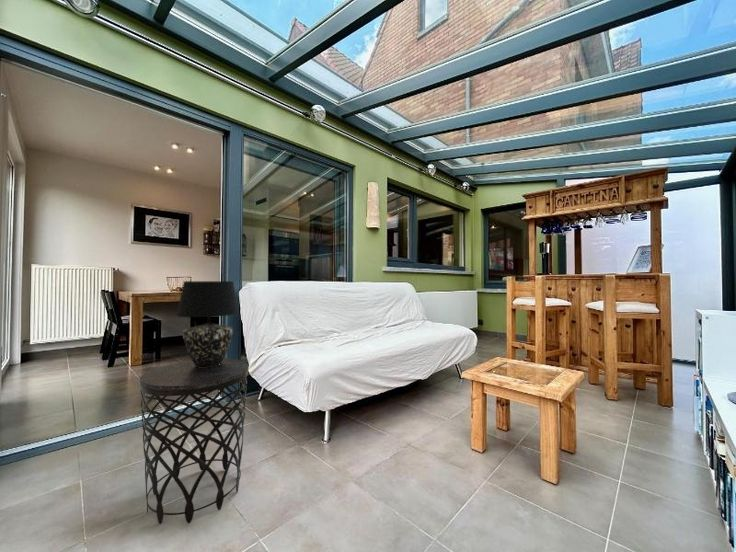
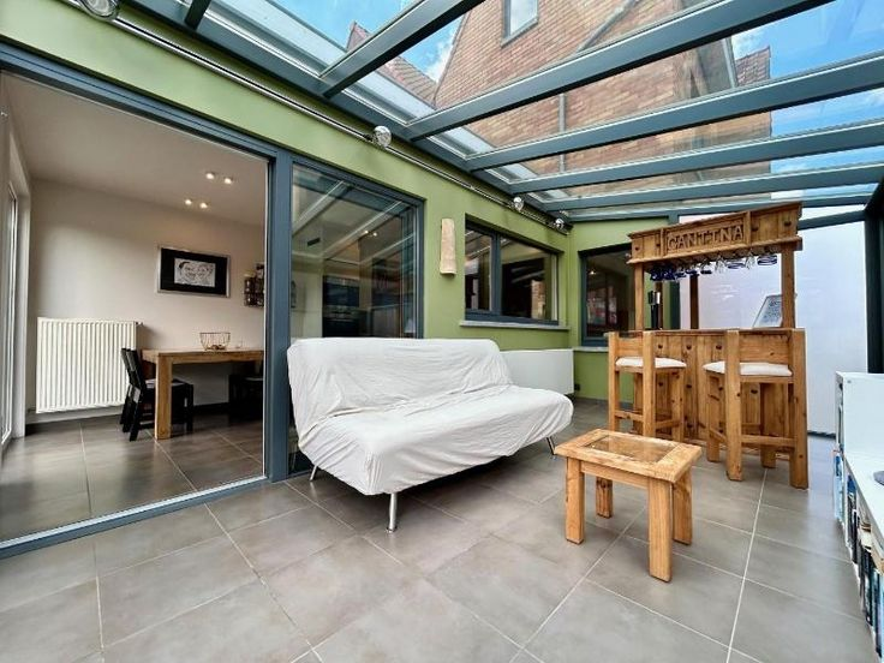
- table lamp [175,280,240,368]
- side table [139,357,249,525]
